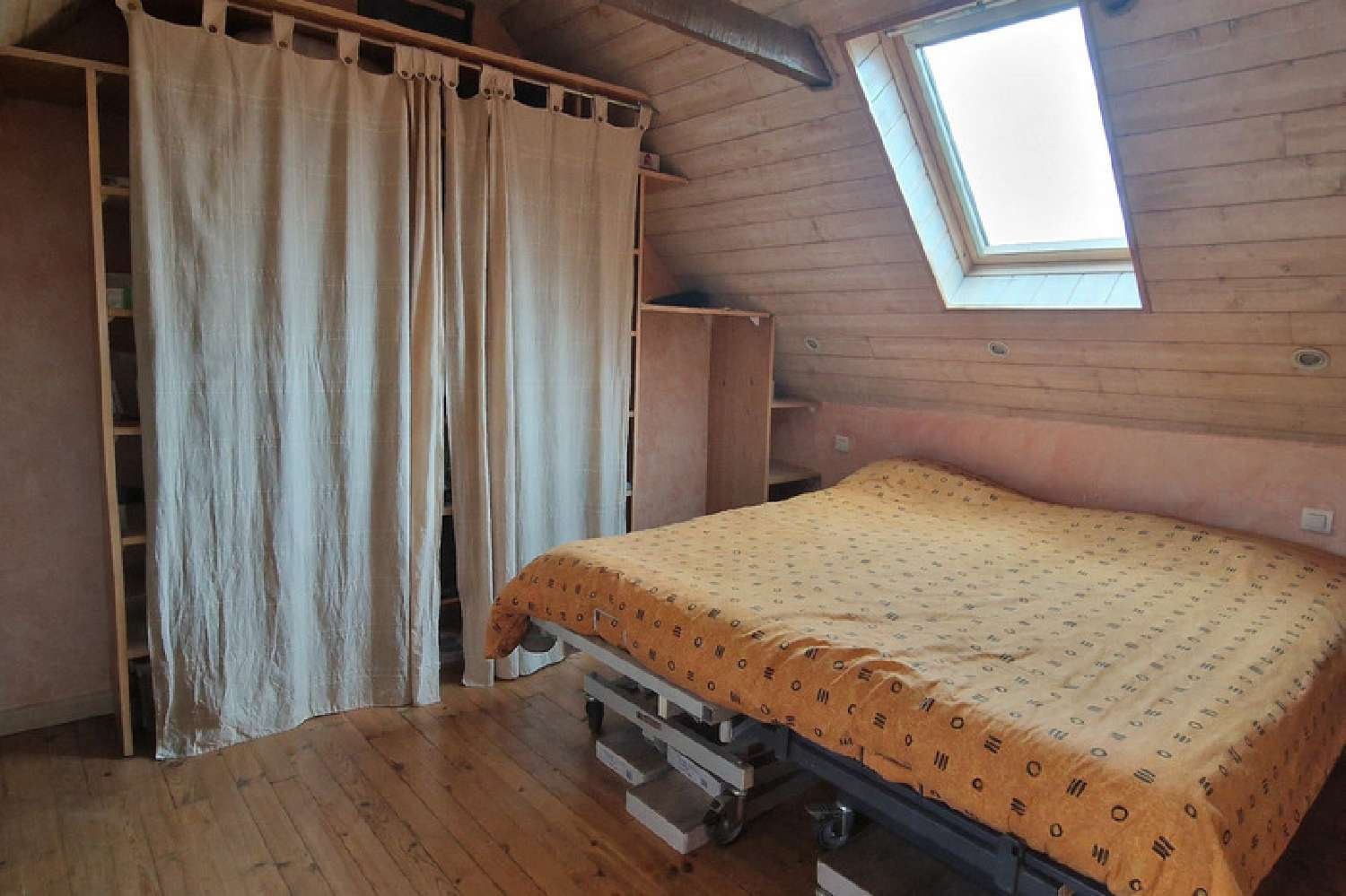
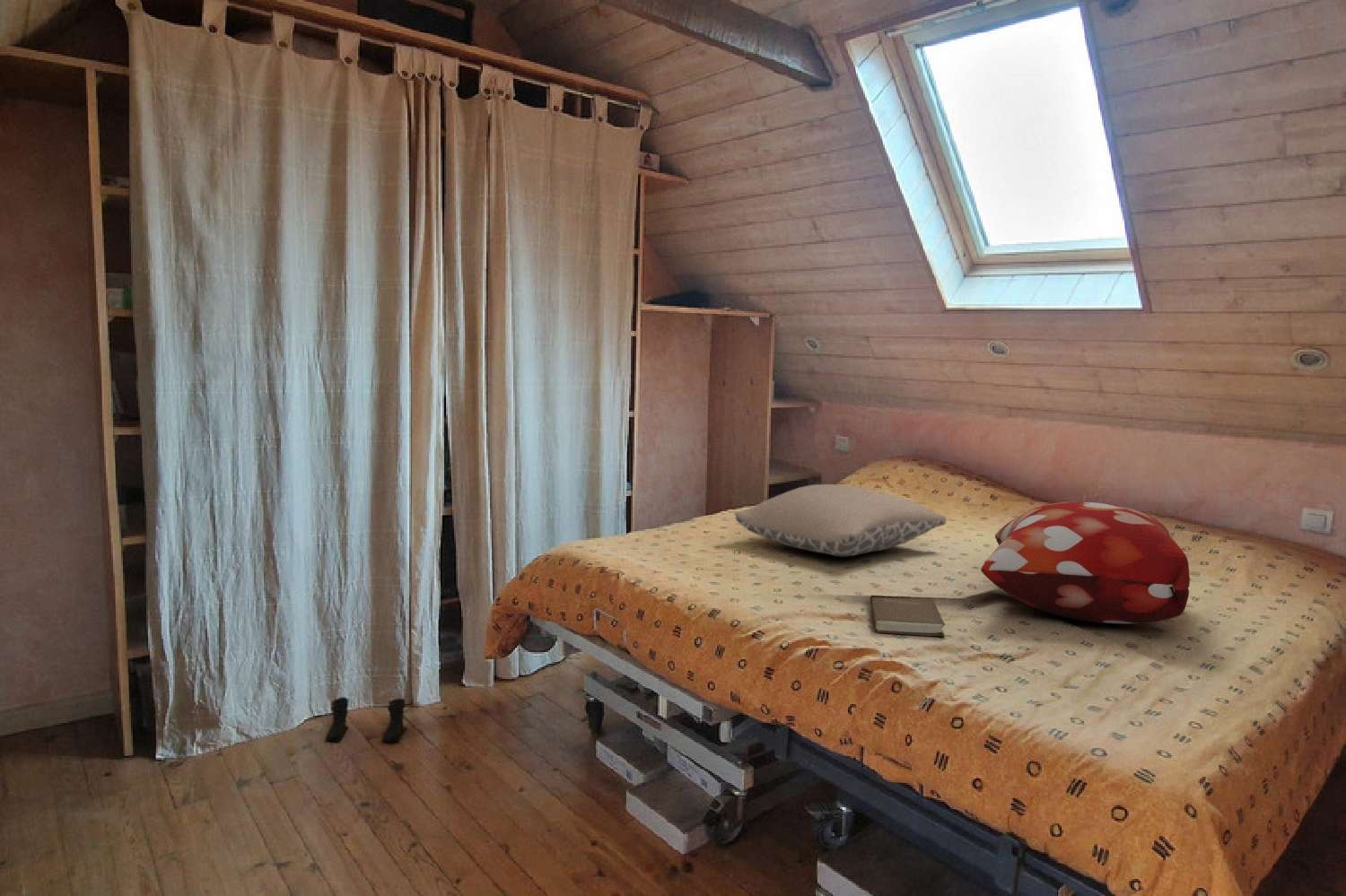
+ boots [324,696,408,743]
+ book [870,595,946,637]
+ decorative pillow [980,501,1191,624]
+ pillow [735,483,947,558]
